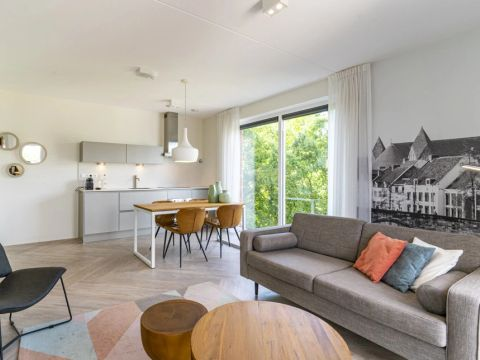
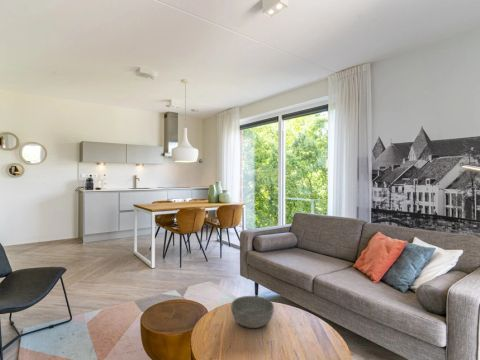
+ bowl [230,295,275,329]
